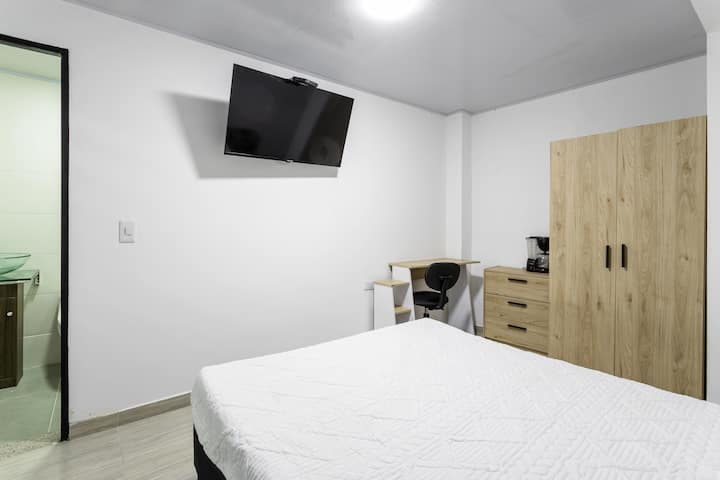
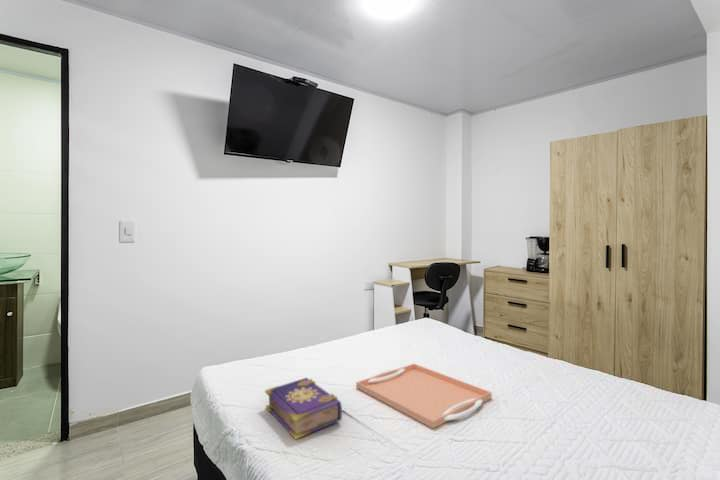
+ serving tray [355,363,493,429]
+ book [264,377,343,441]
